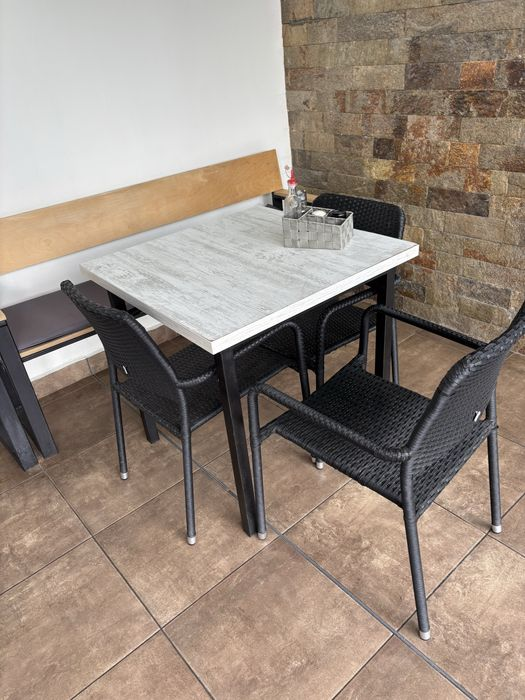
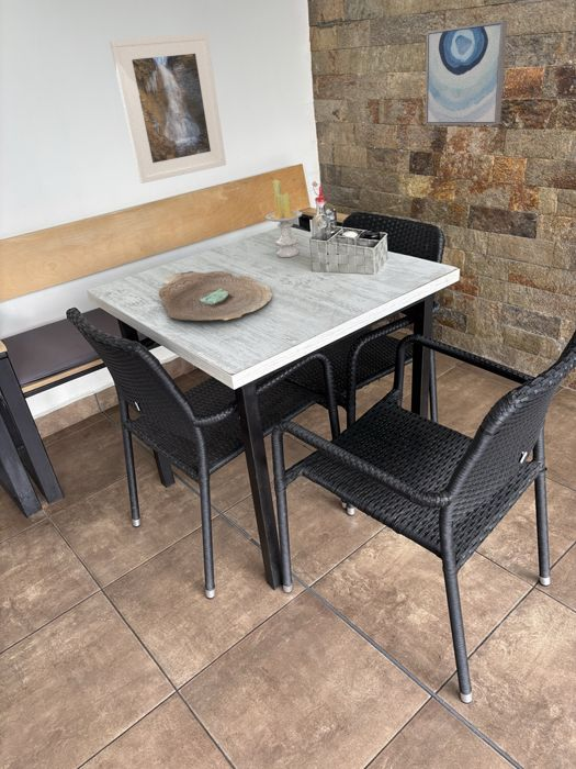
+ wall art [425,20,508,126]
+ candle [264,178,303,258]
+ decorative bowl [157,270,273,322]
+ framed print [109,32,227,185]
